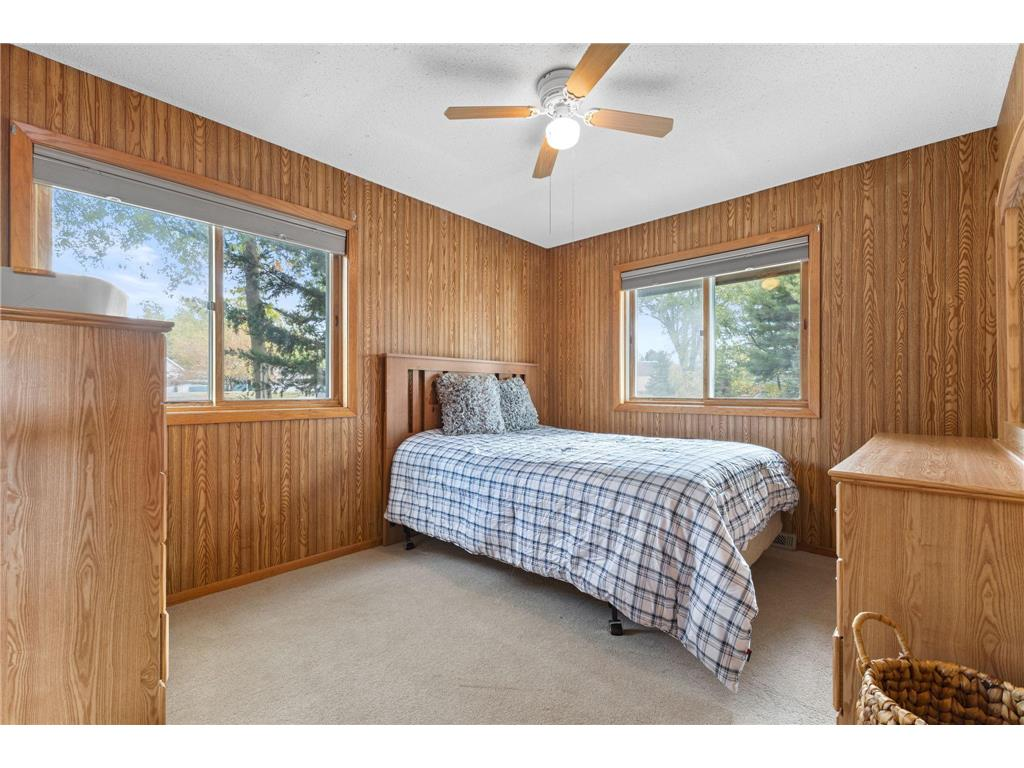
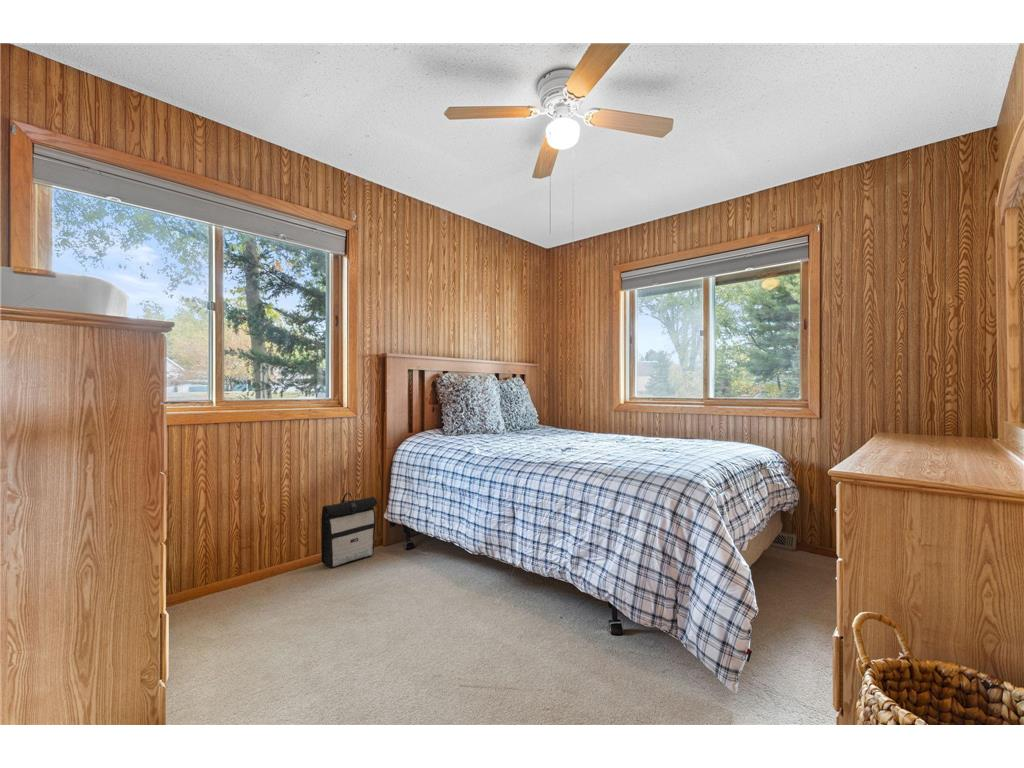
+ backpack [320,492,378,569]
